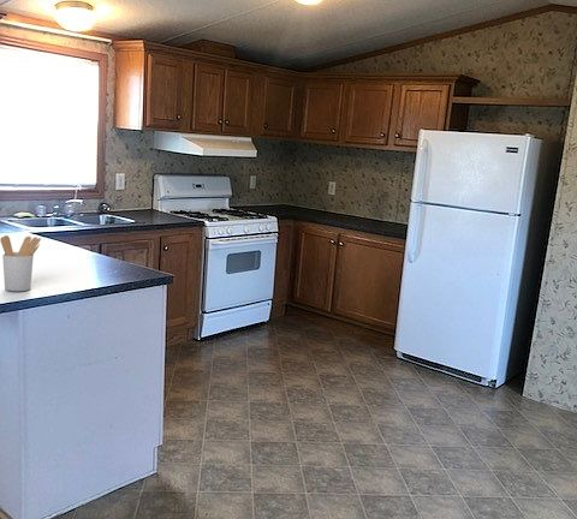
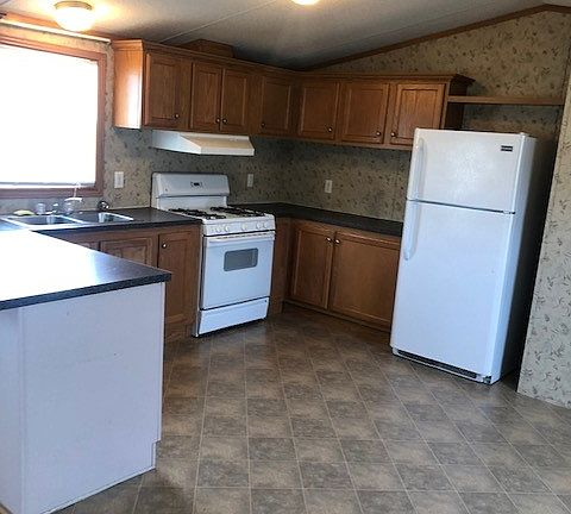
- utensil holder [0,234,42,292]
